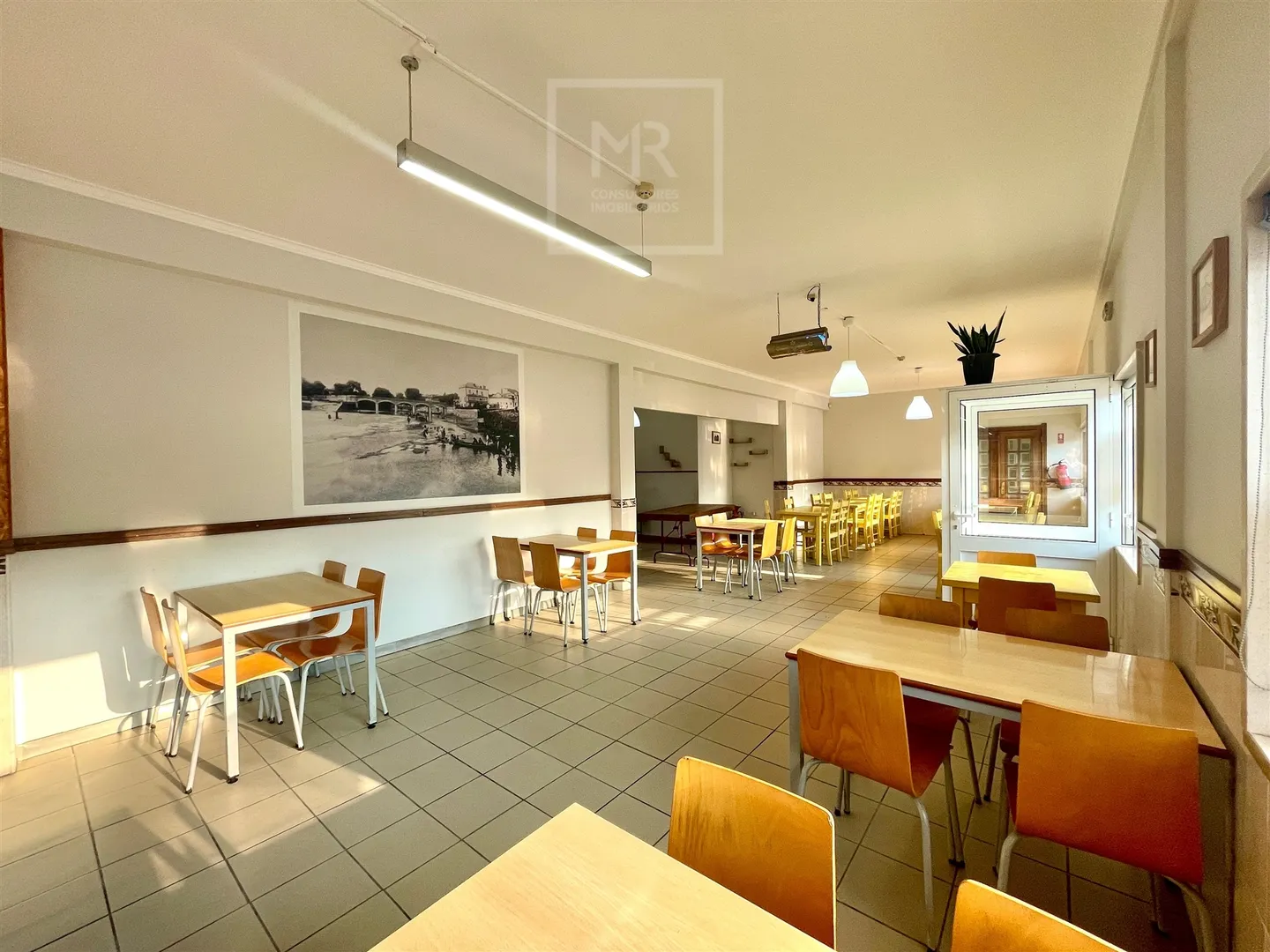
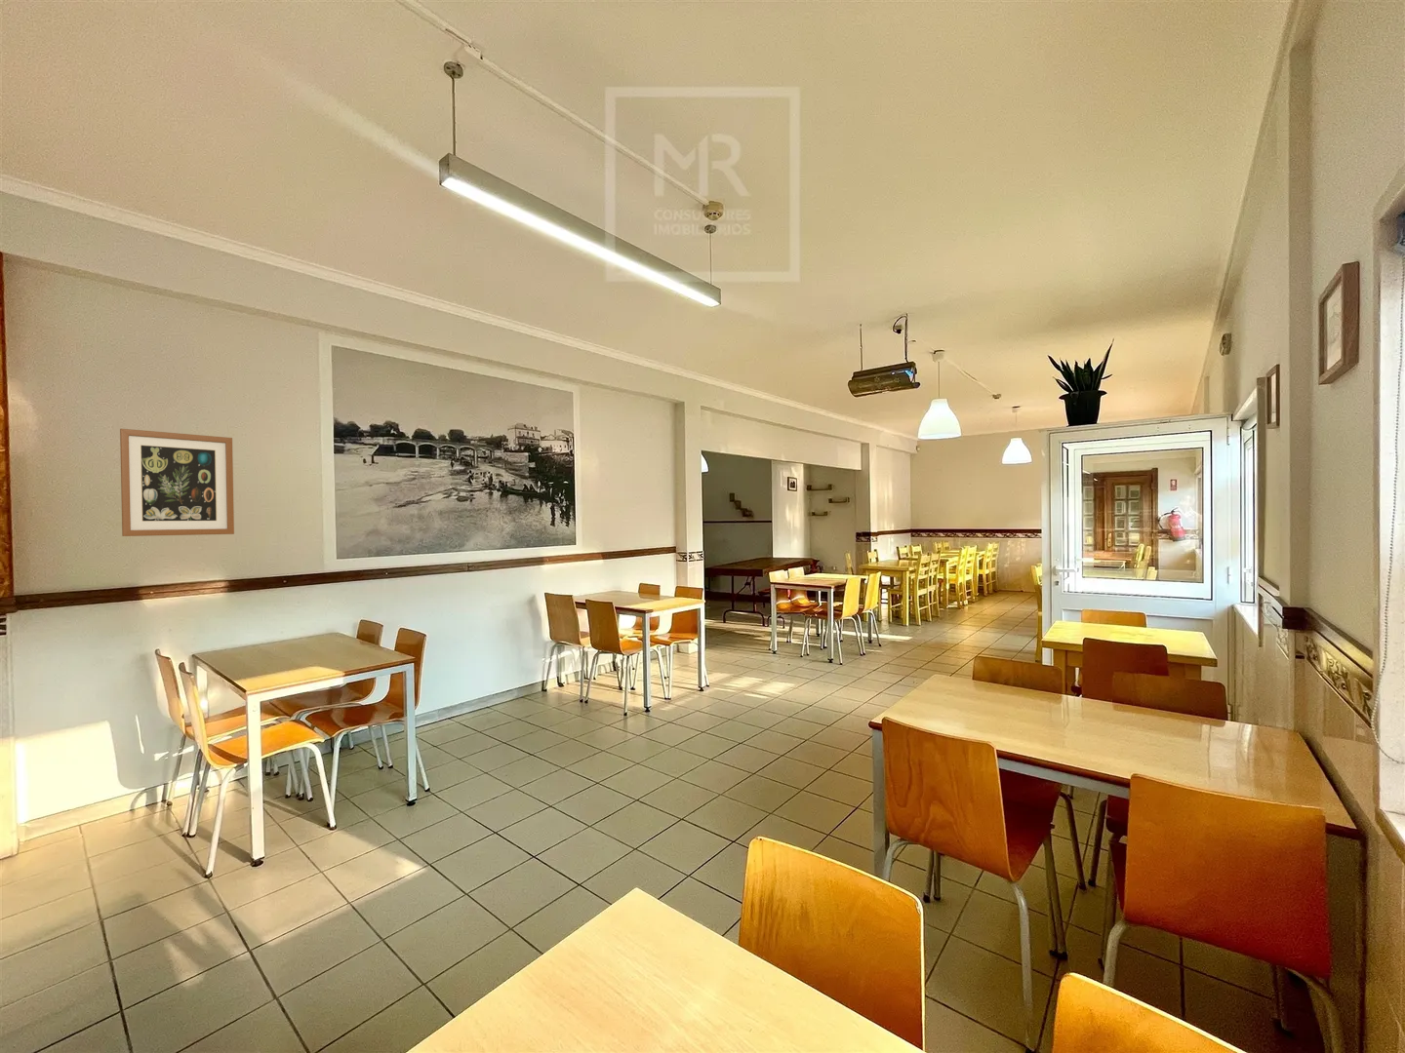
+ wall art [119,428,236,538]
